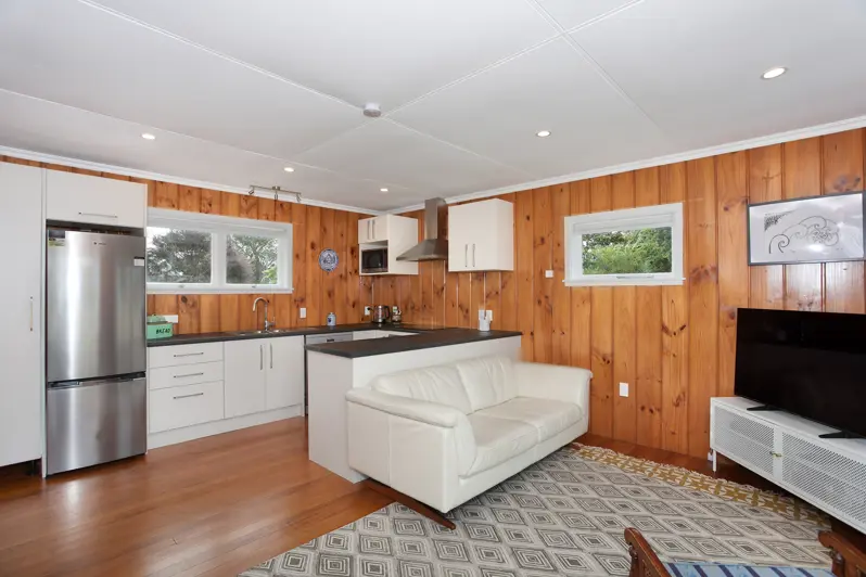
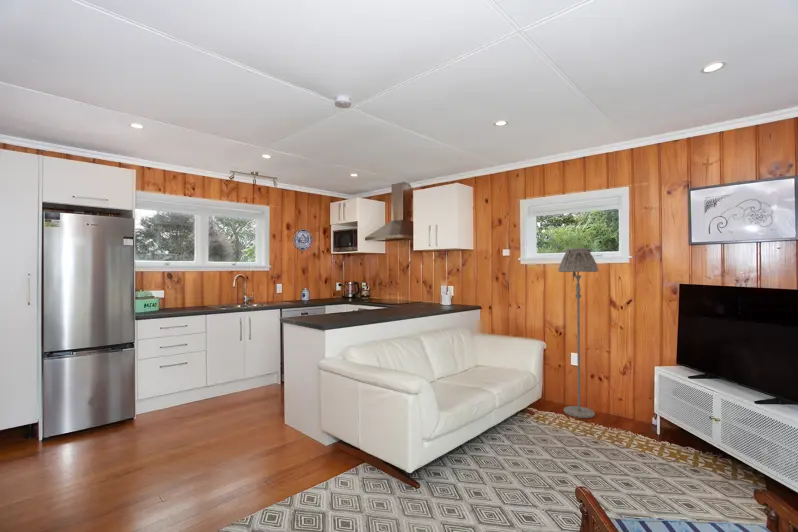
+ floor lamp [557,247,599,419]
